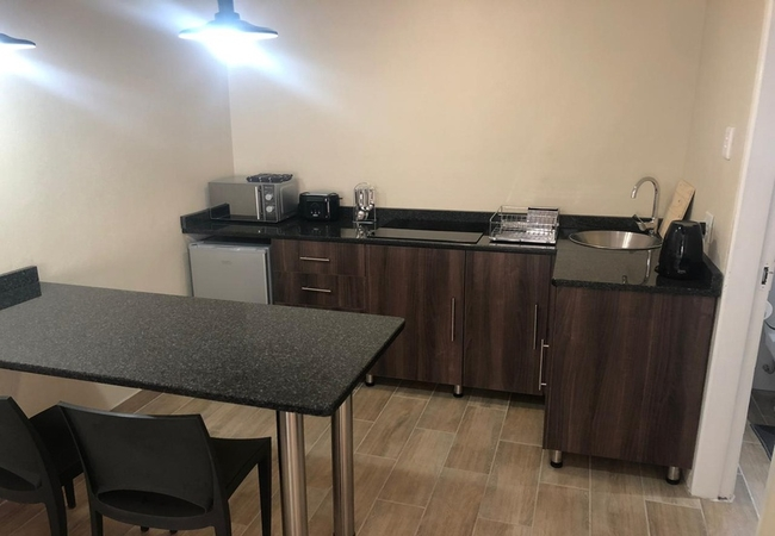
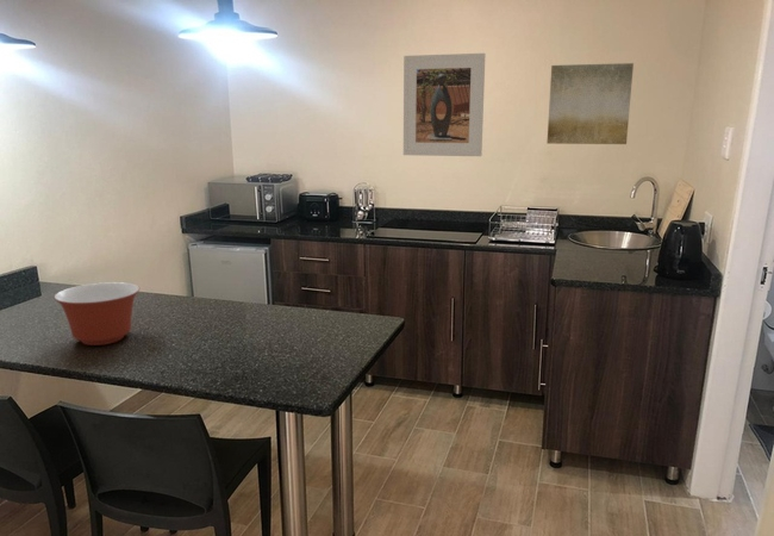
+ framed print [402,52,486,157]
+ mixing bowl [52,281,141,347]
+ wall art [545,62,635,145]
